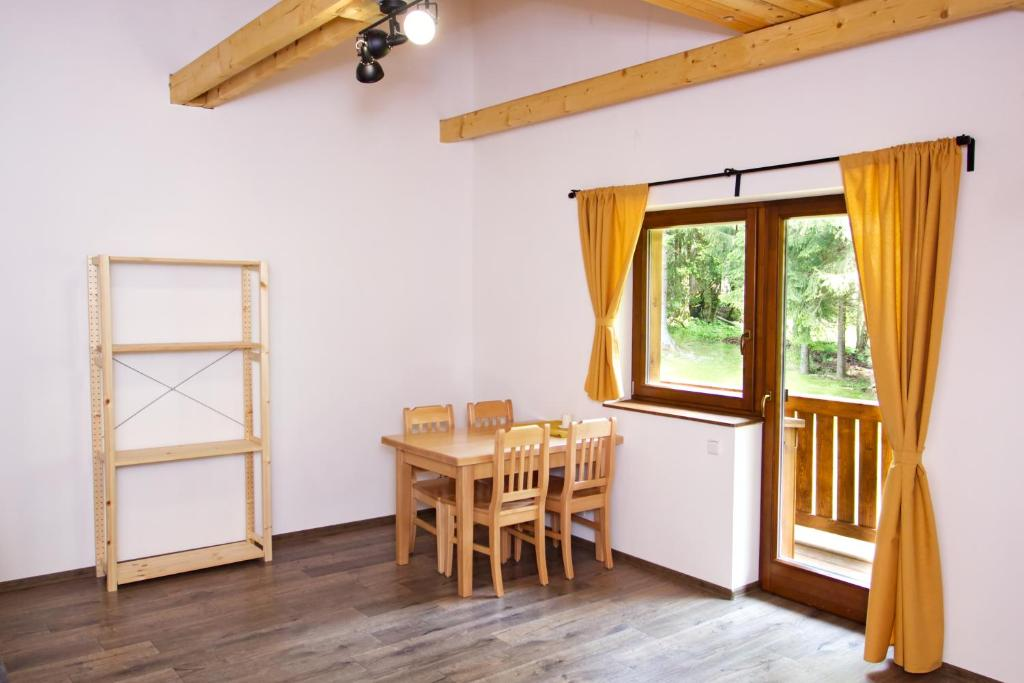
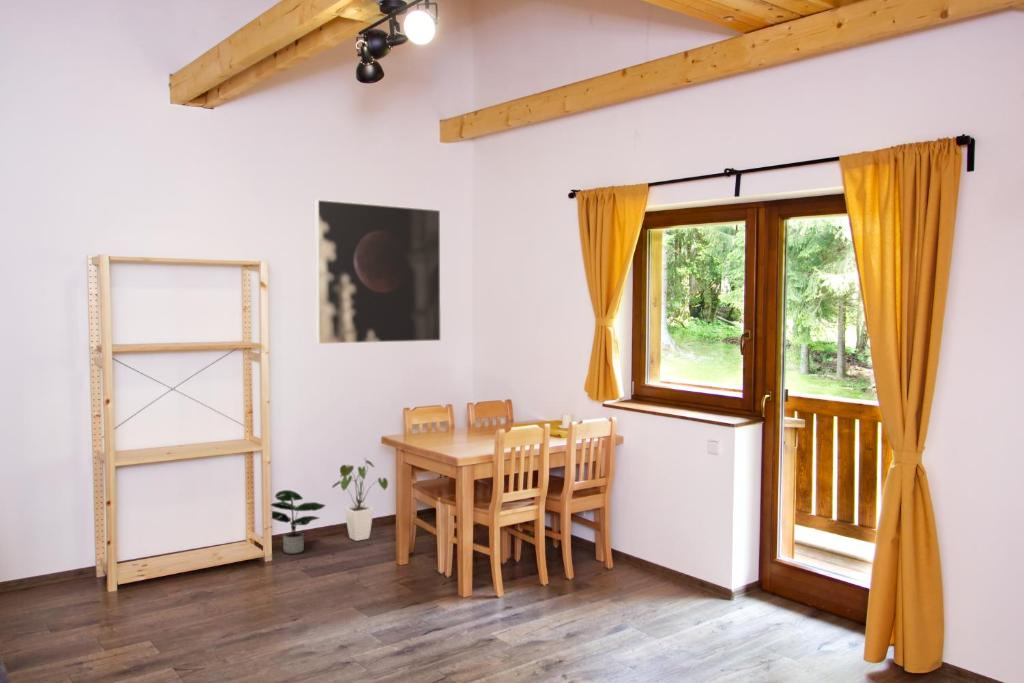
+ house plant [331,457,389,542]
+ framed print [315,199,442,345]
+ potted plant [270,489,327,555]
